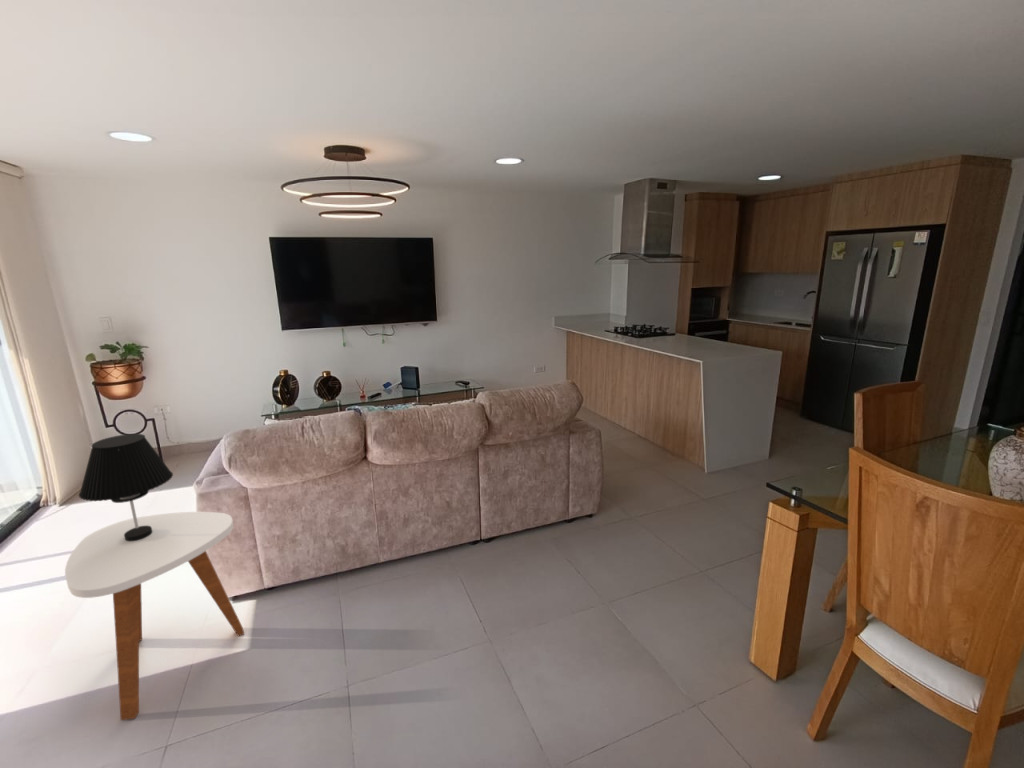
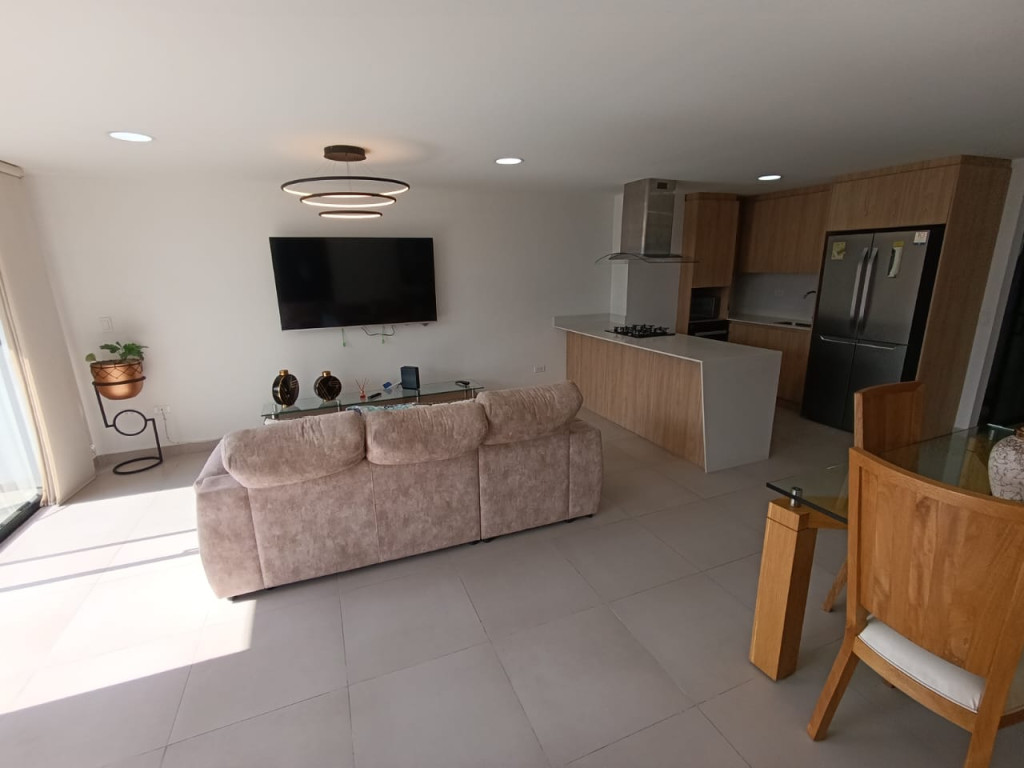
- side table [64,511,245,721]
- table lamp [78,433,174,542]
